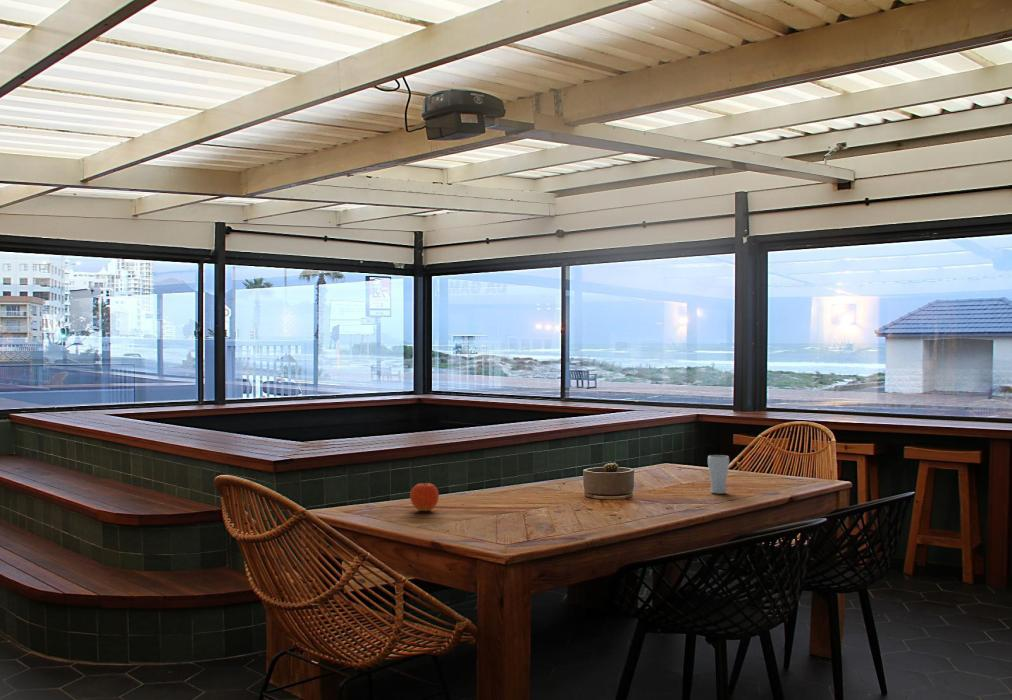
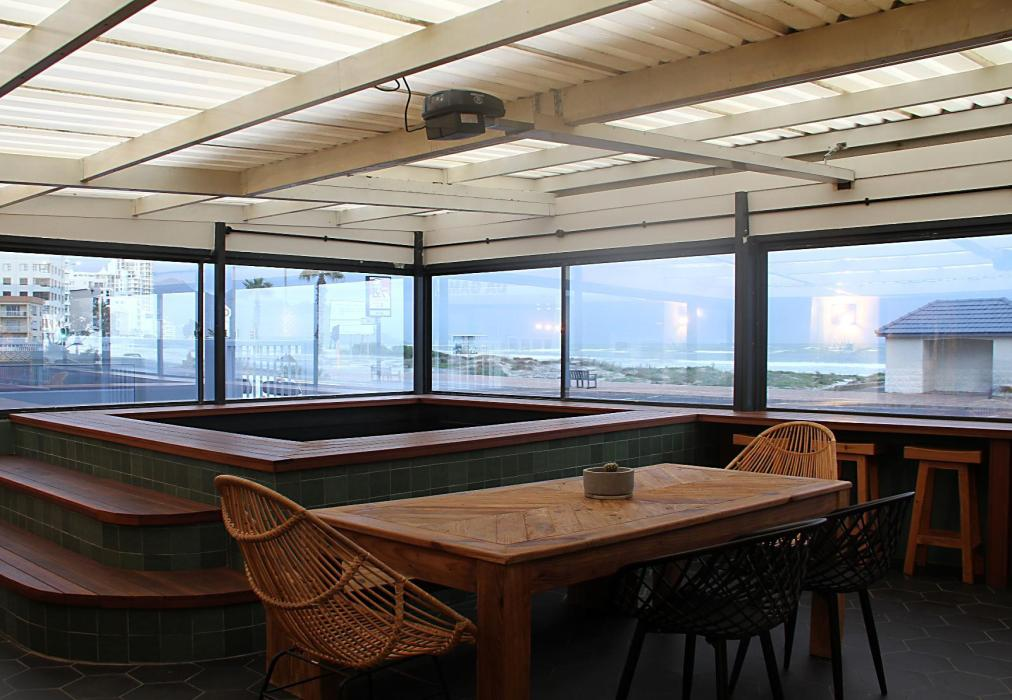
- drinking glass [707,454,730,495]
- fruit [409,482,440,512]
